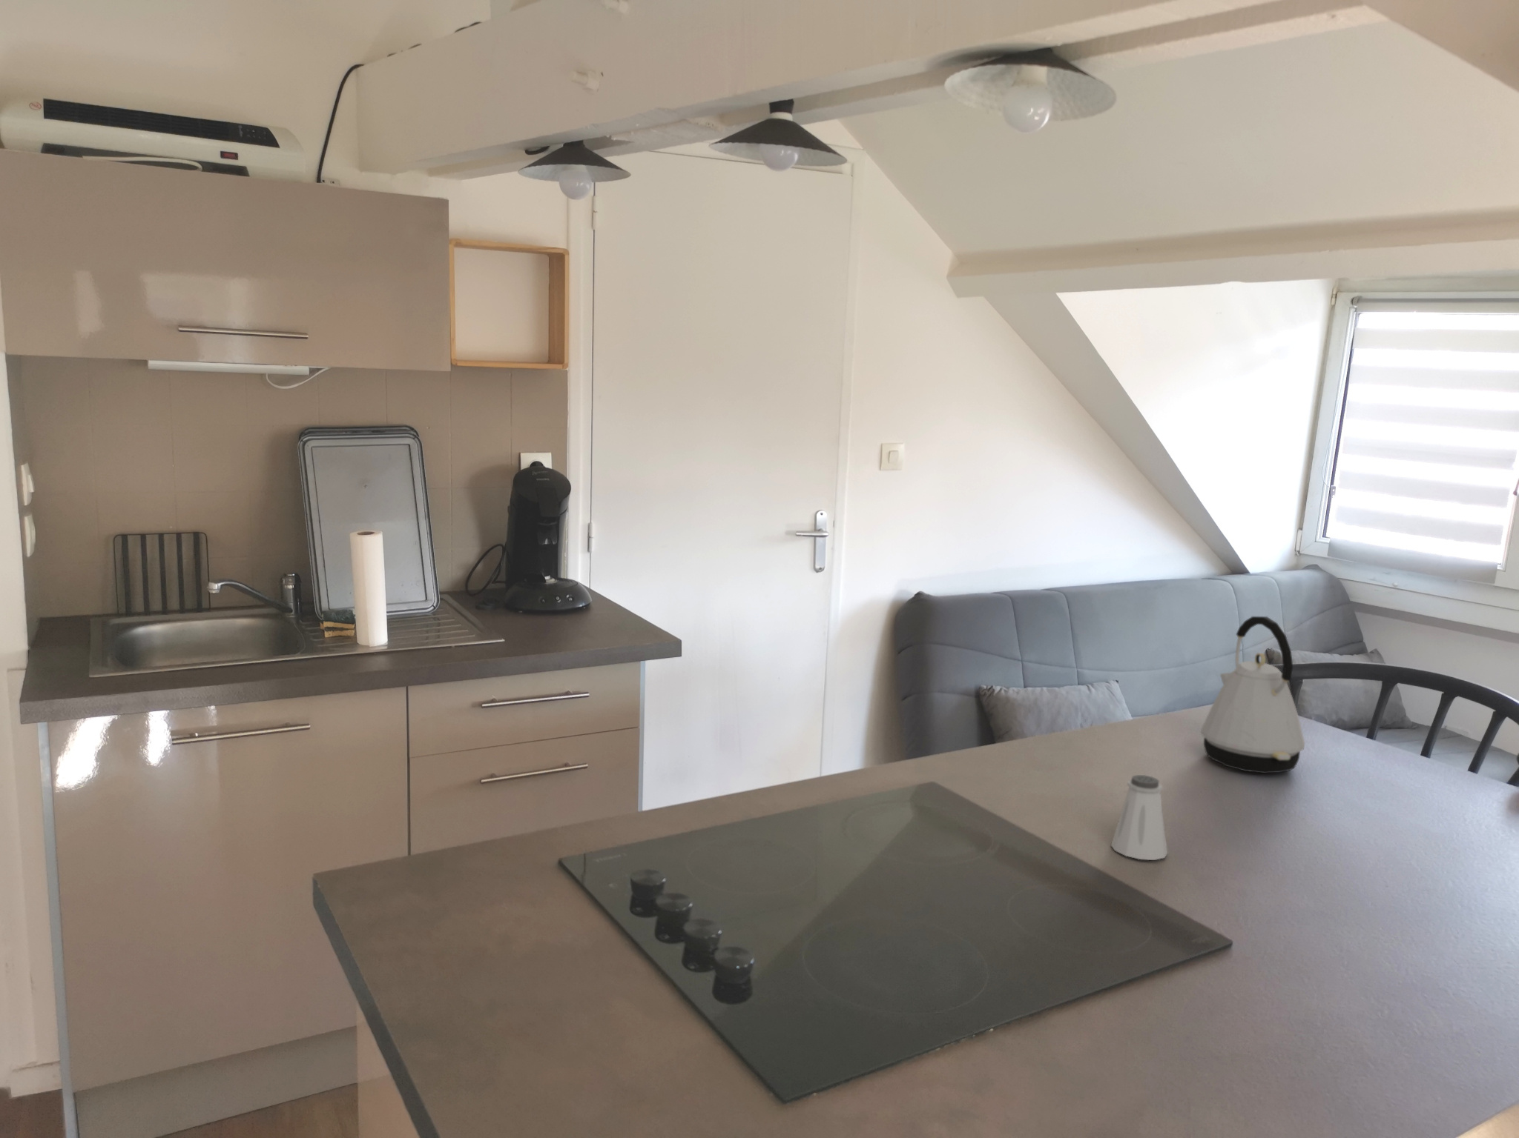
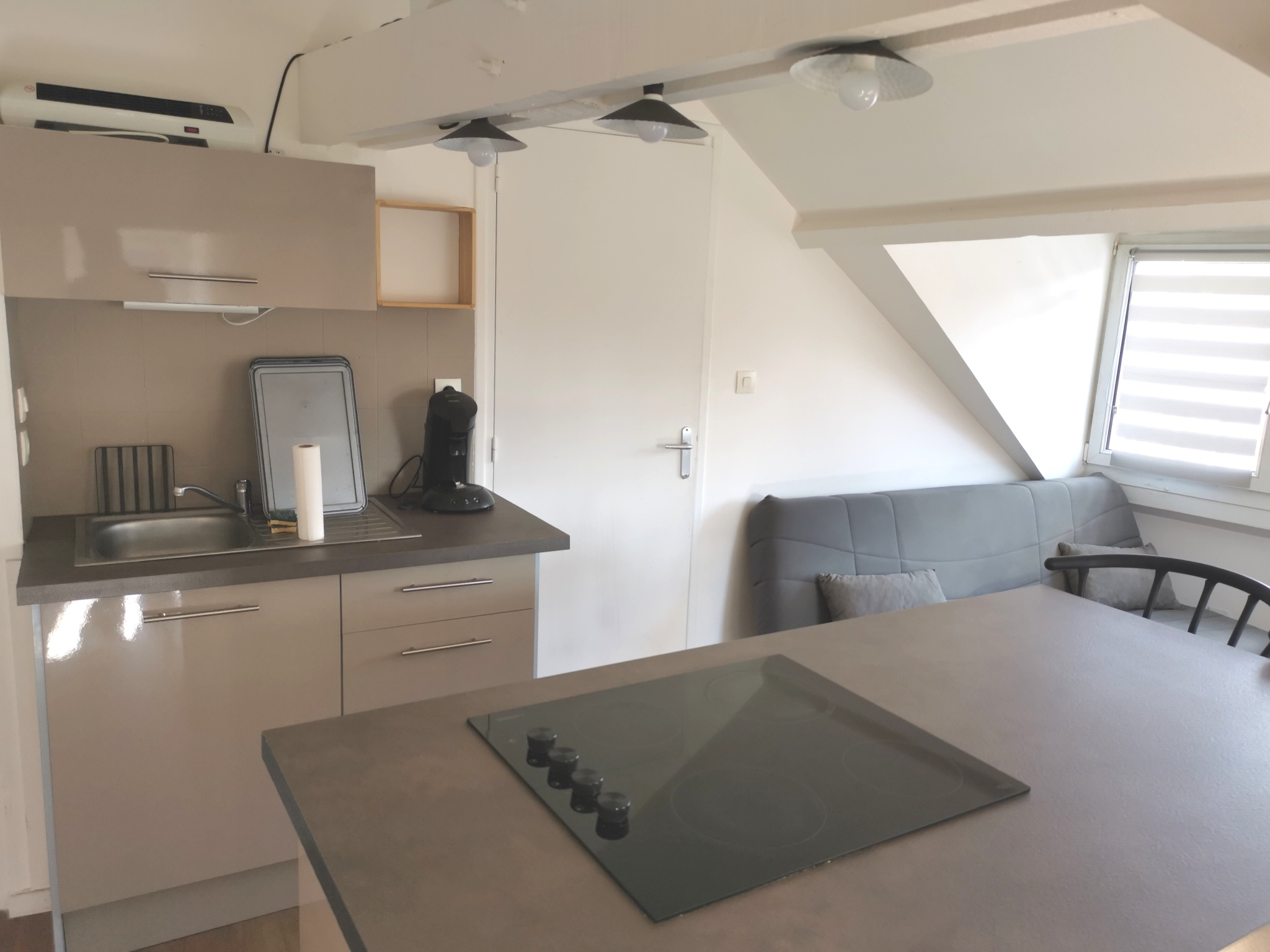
- saltshaker [1110,775,1169,861]
- kettle [1200,616,1305,775]
